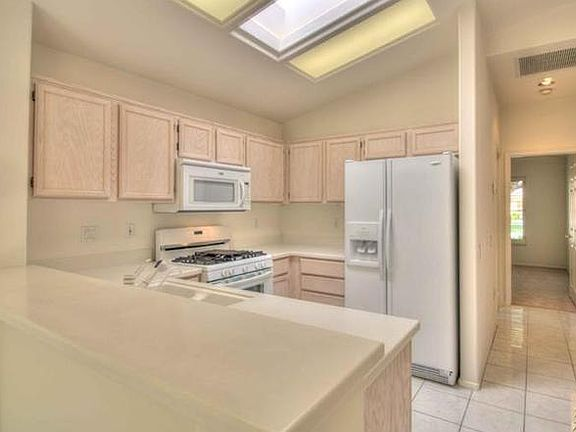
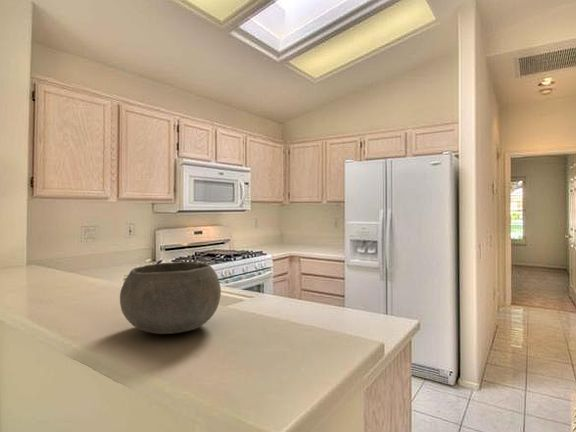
+ bowl [119,261,222,335]
